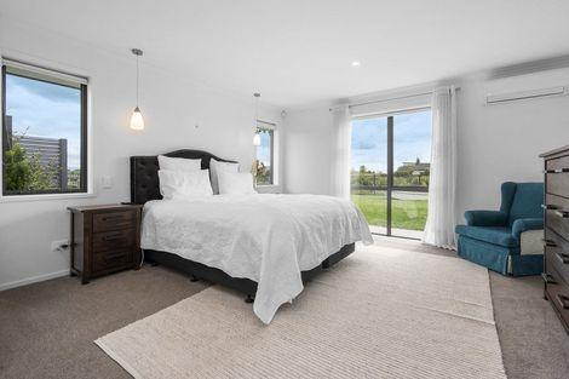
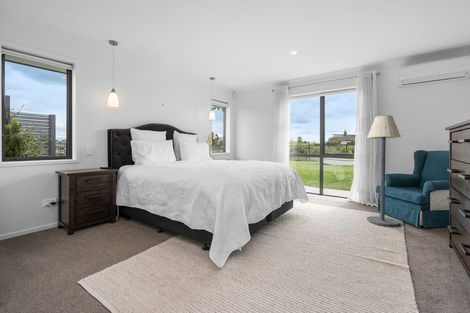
+ floor lamp [366,114,402,227]
